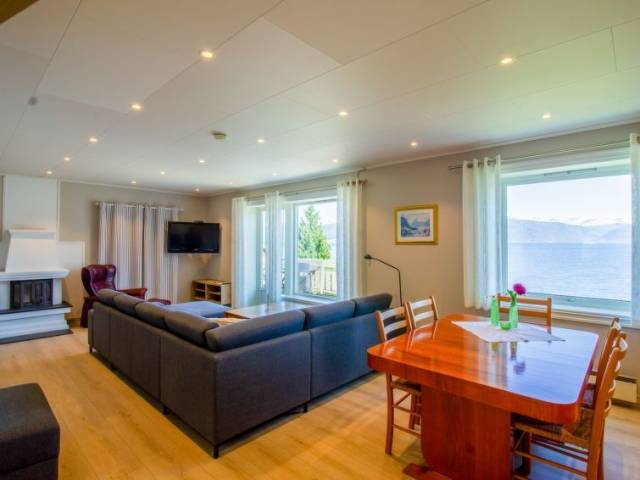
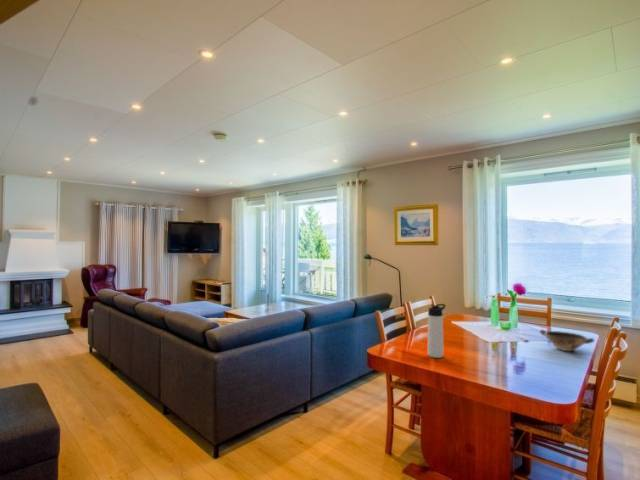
+ bowl [538,329,596,352]
+ thermos bottle [427,303,447,359]
